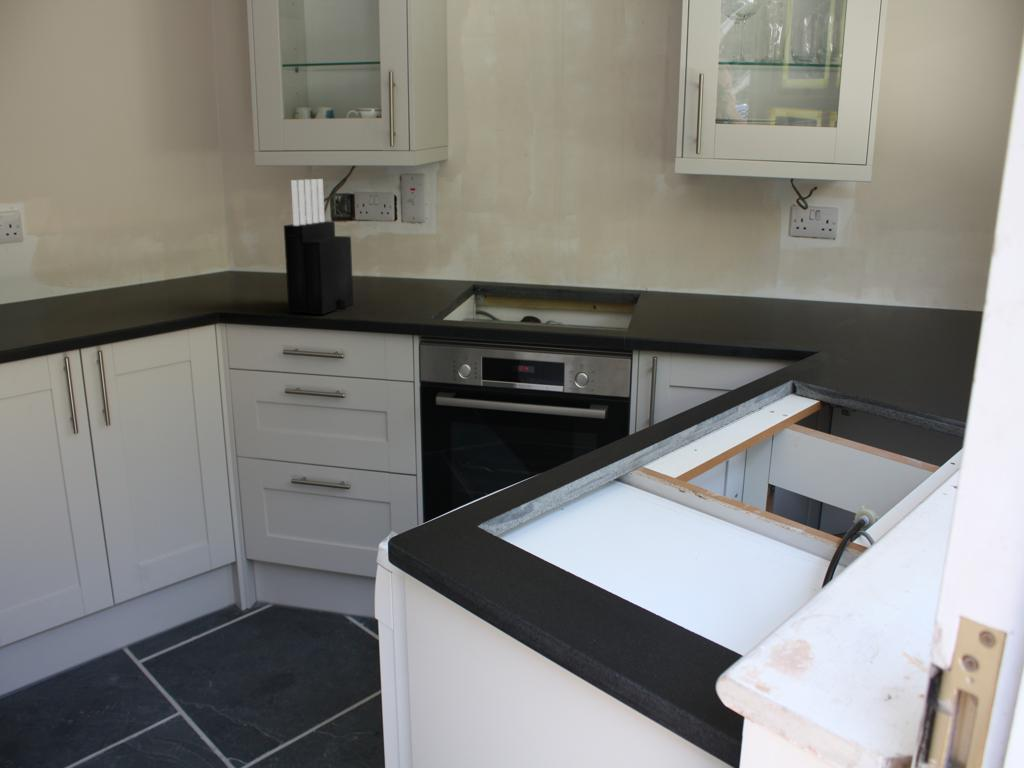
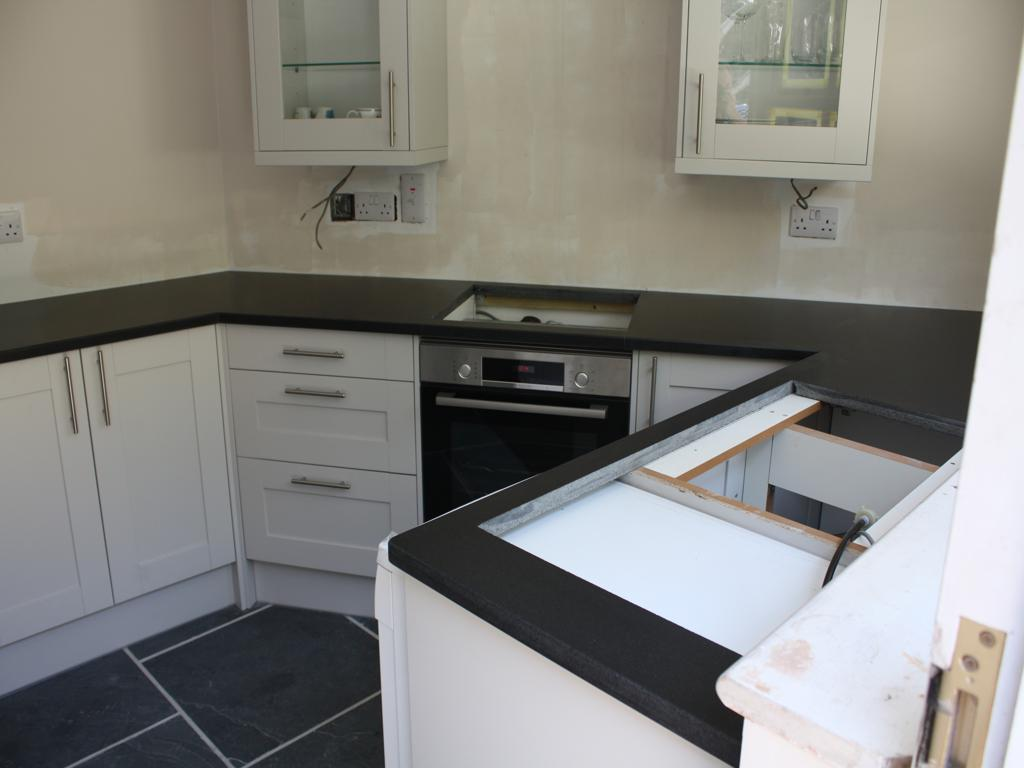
- knife block [283,178,354,315]
